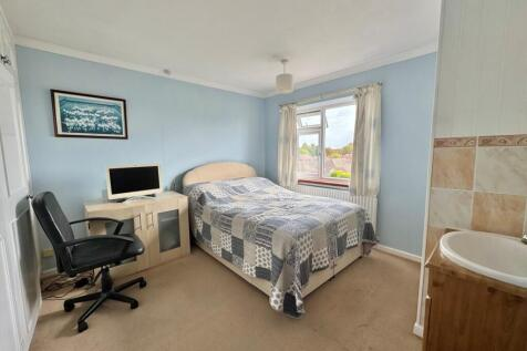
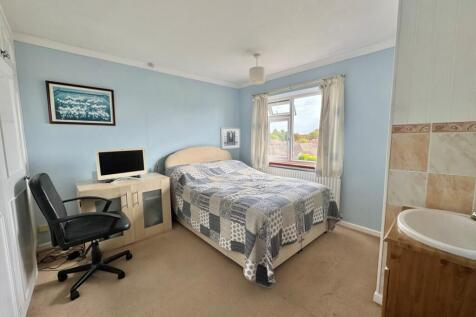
+ wall art [219,126,242,151]
